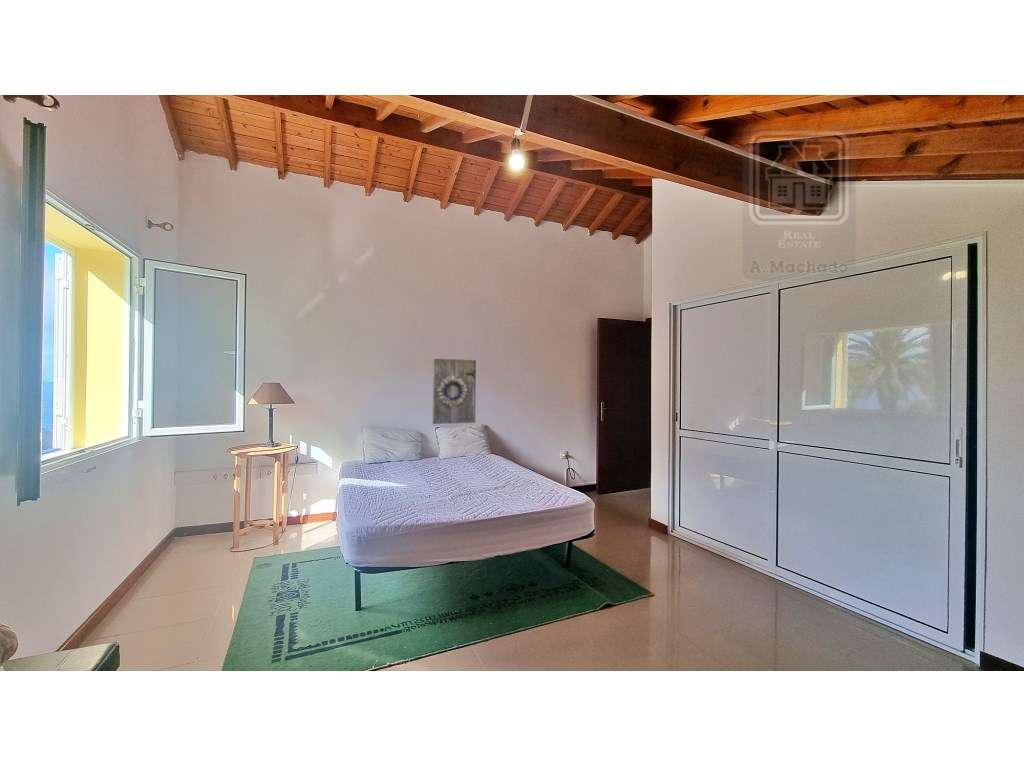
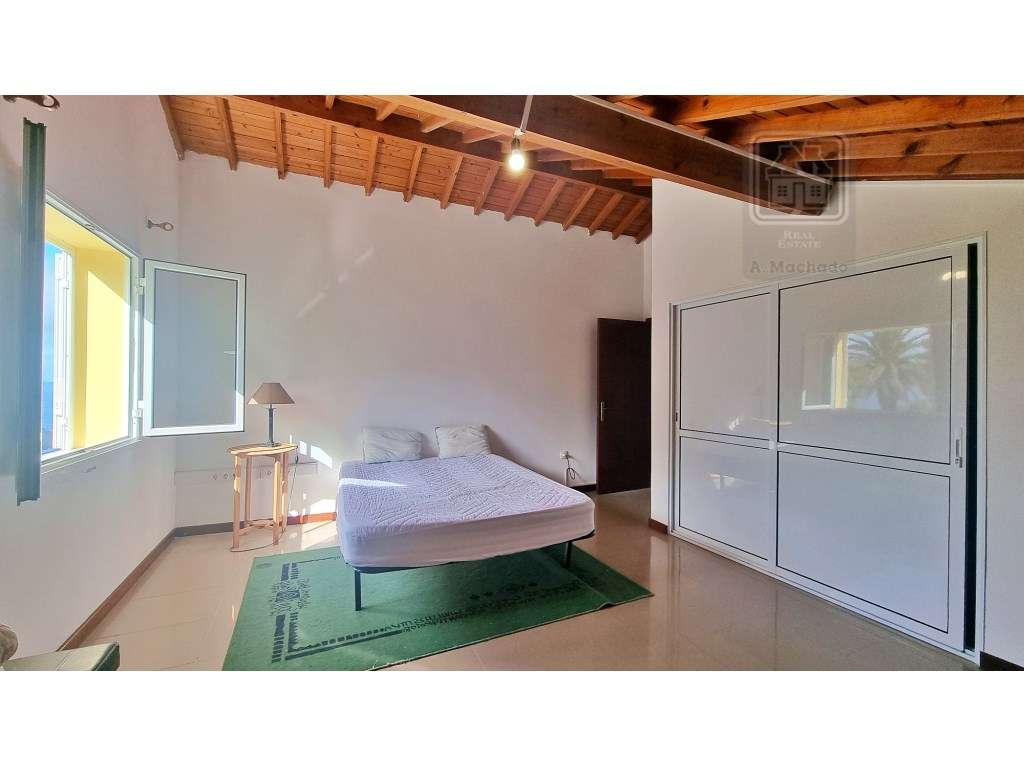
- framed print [431,357,477,425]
